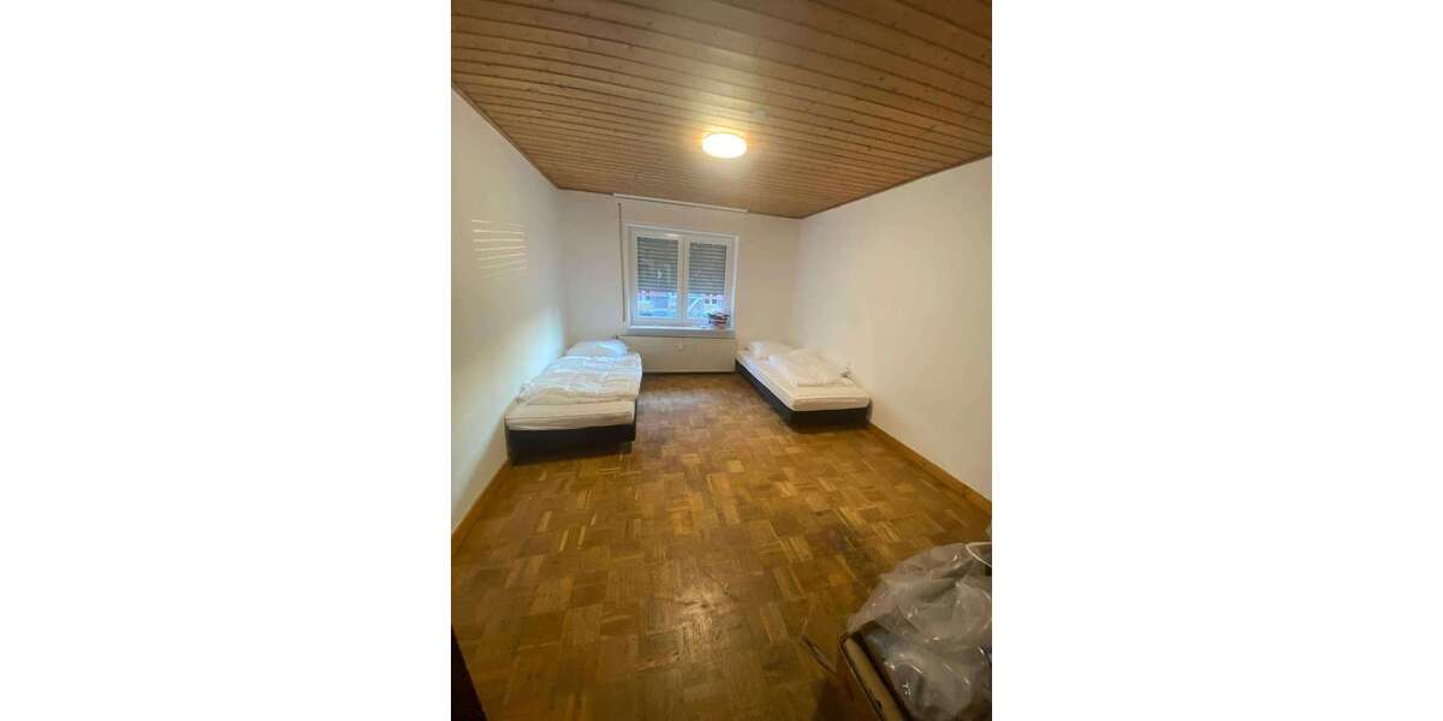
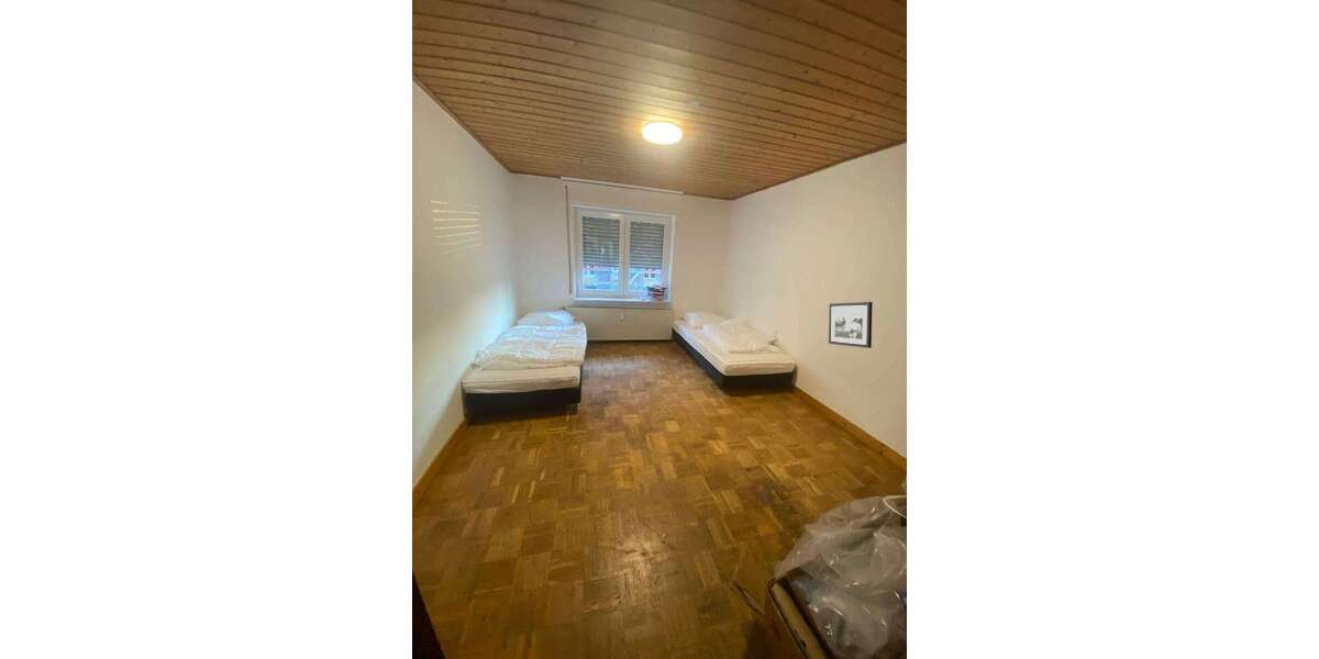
+ picture frame [828,301,873,349]
